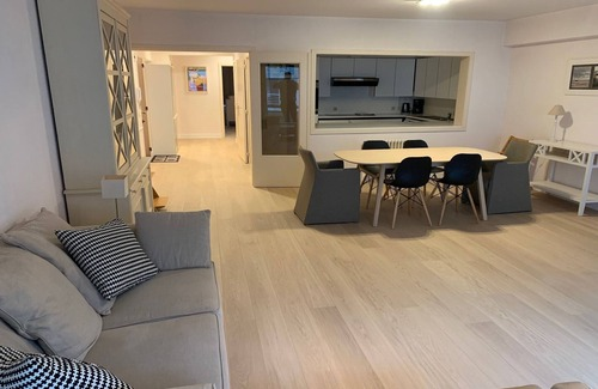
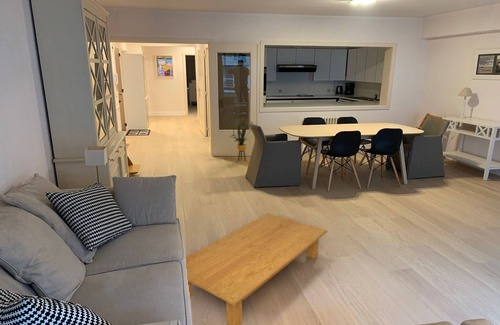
+ coffee table [184,212,328,325]
+ house plant [230,116,260,162]
